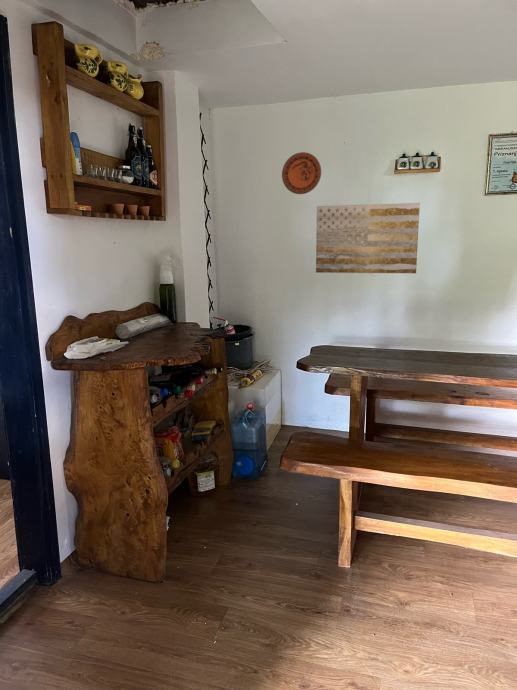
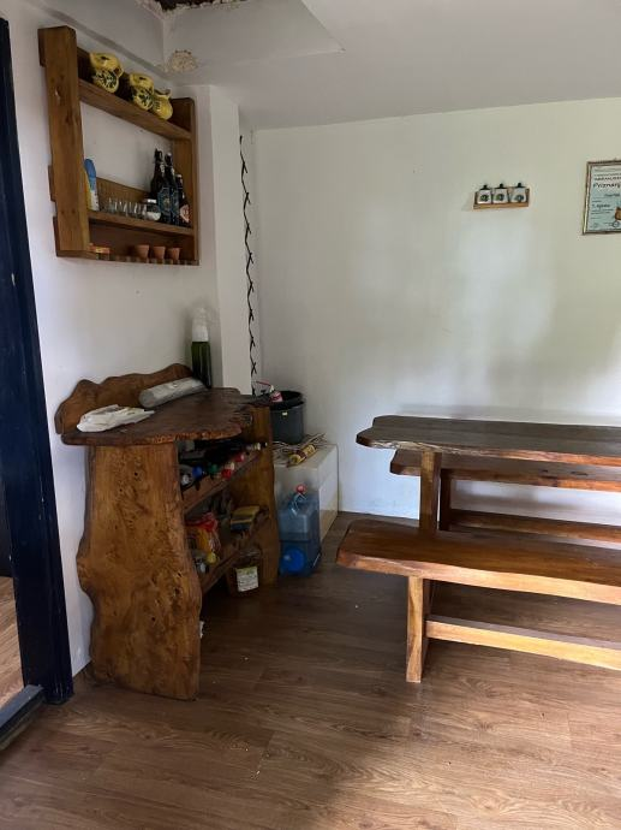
- wall art [315,202,421,274]
- decorative plate [281,151,322,195]
